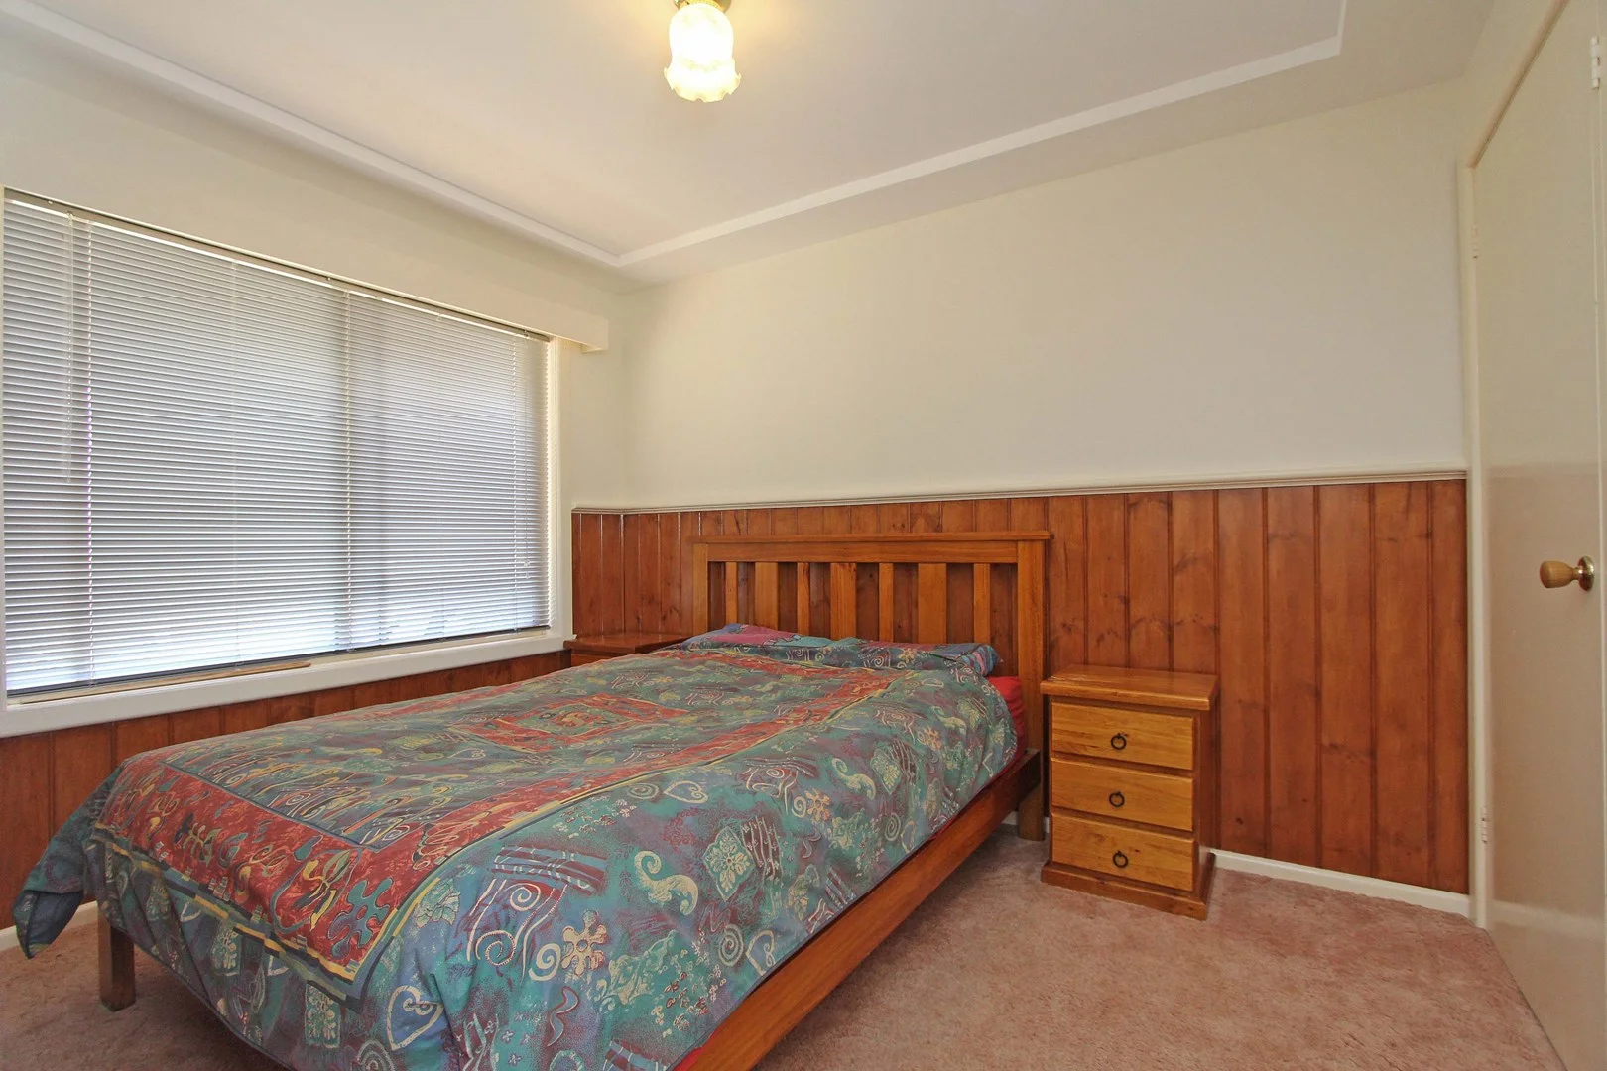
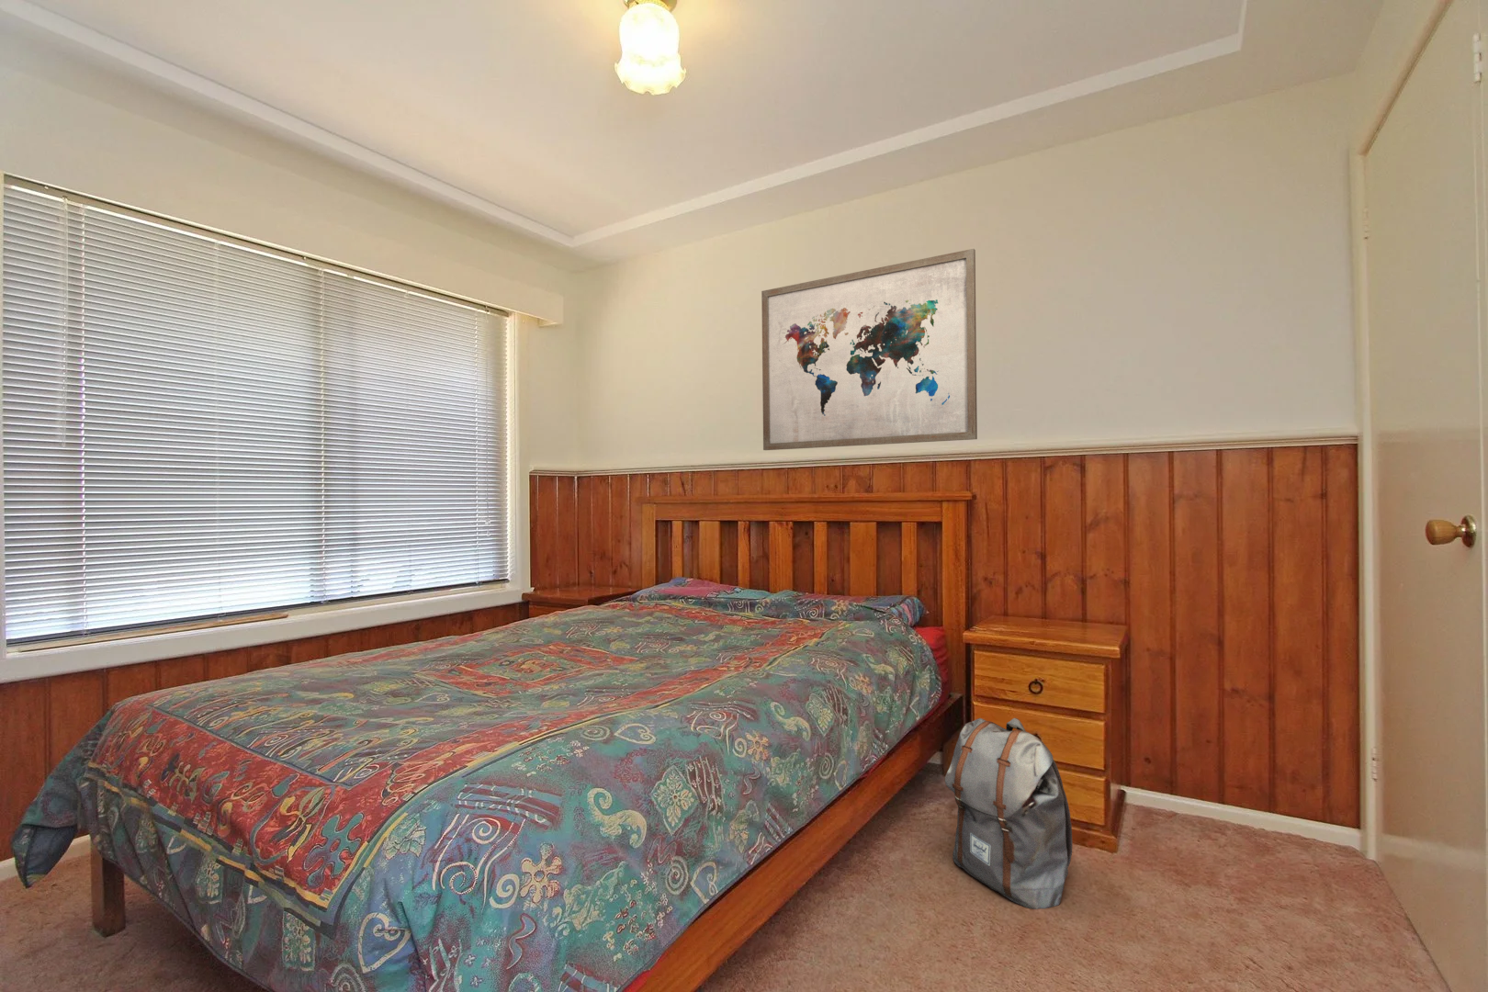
+ backpack [944,717,1074,910]
+ wall art [761,248,979,451]
